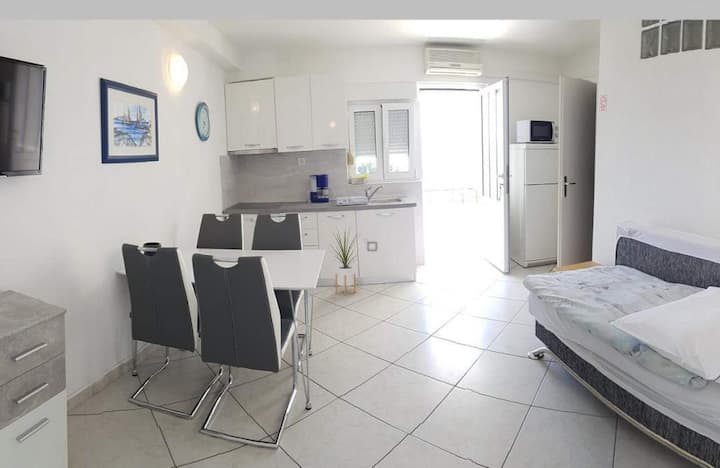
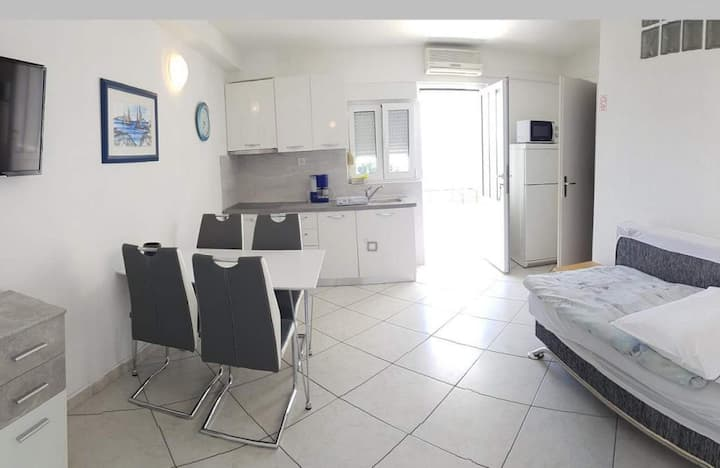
- house plant [328,226,362,296]
